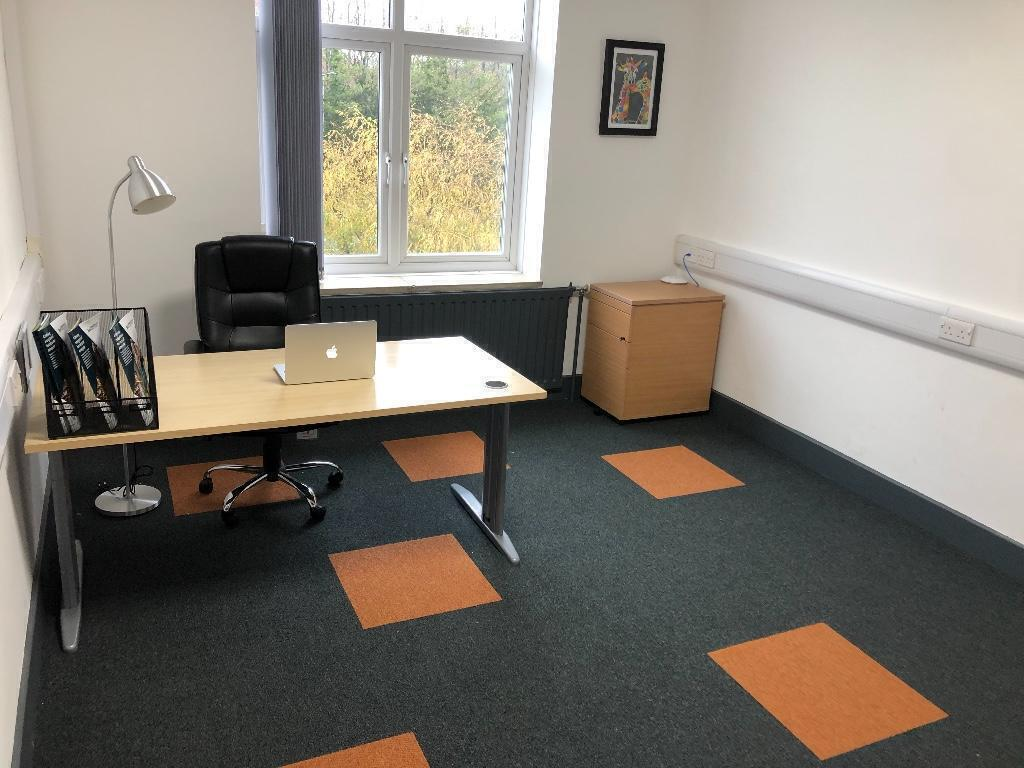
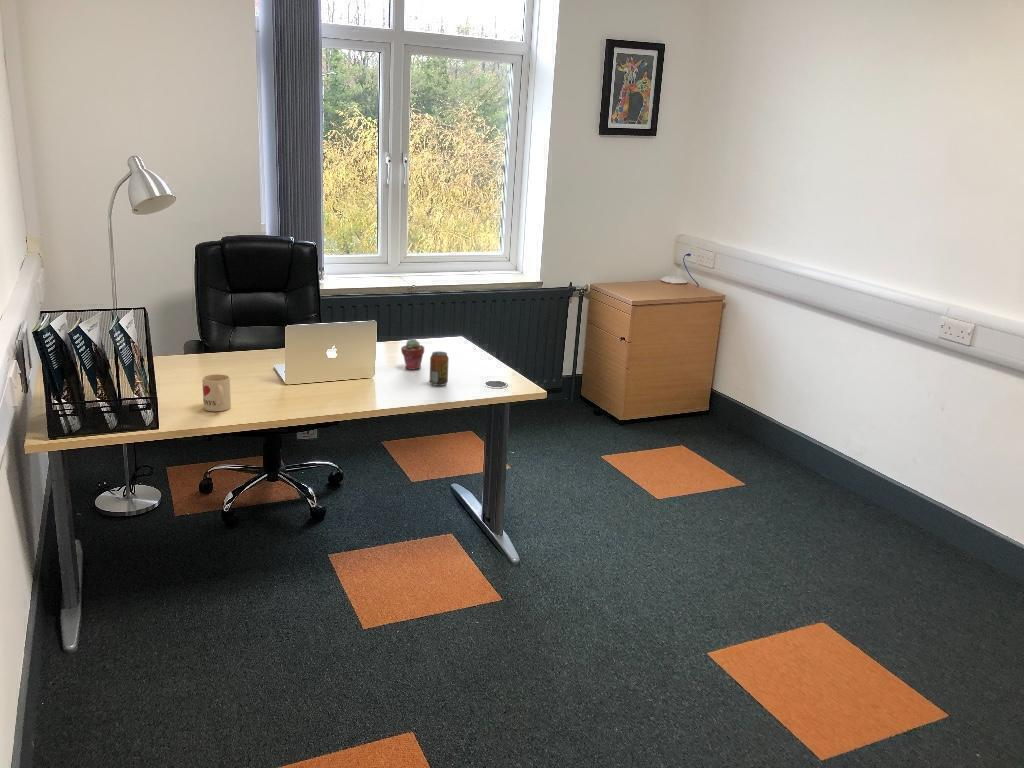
+ beverage can [429,350,450,387]
+ potted succulent [400,338,425,371]
+ mug [201,373,232,412]
